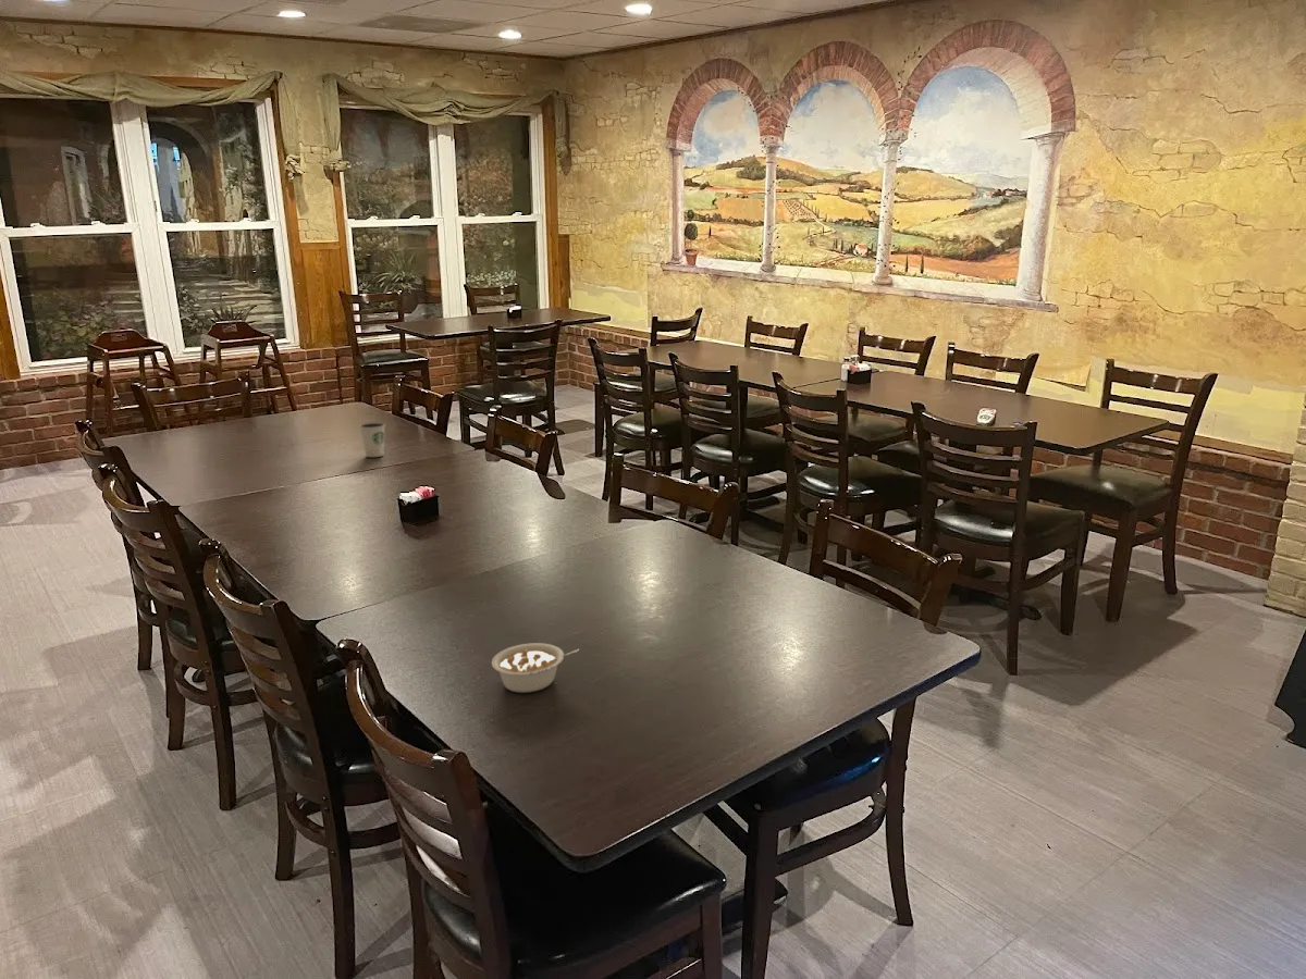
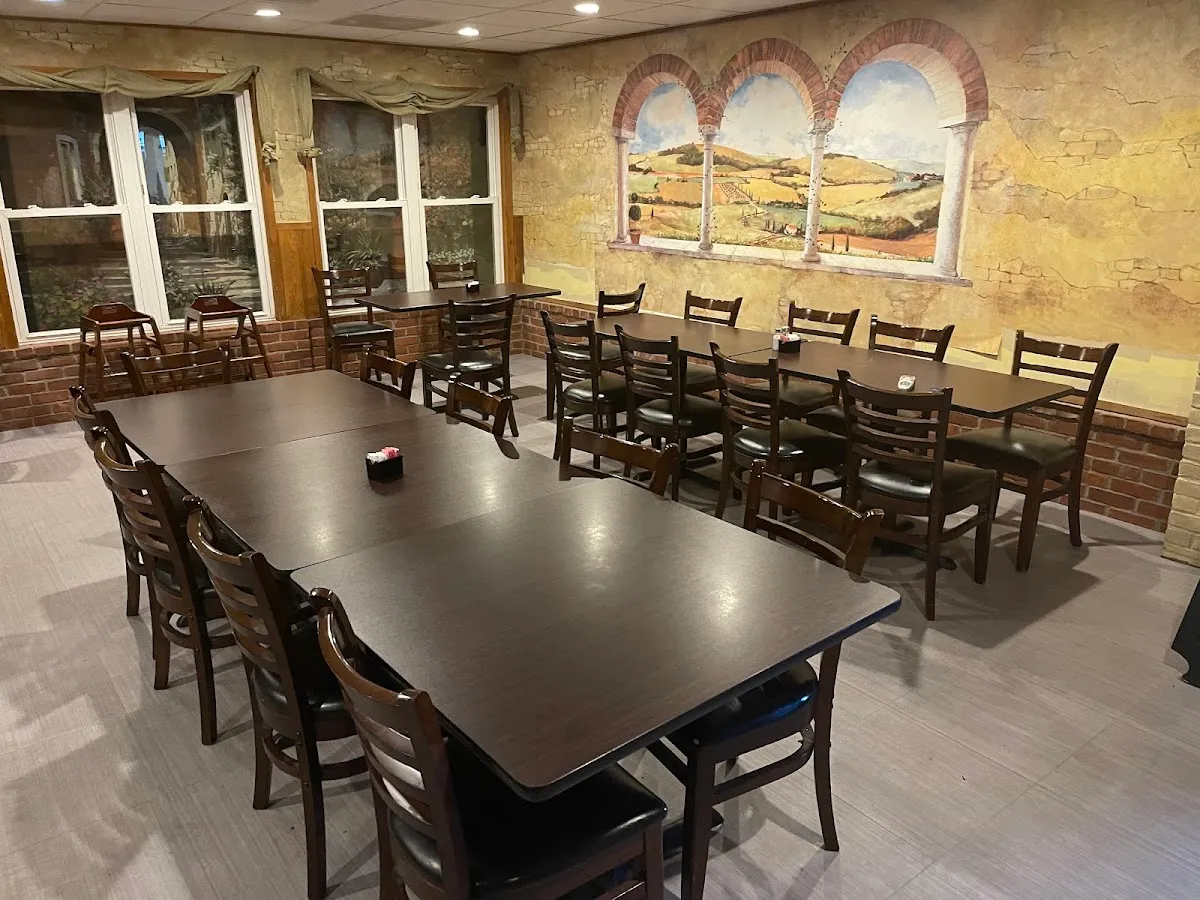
- dixie cup [358,421,386,458]
- legume [491,642,580,694]
